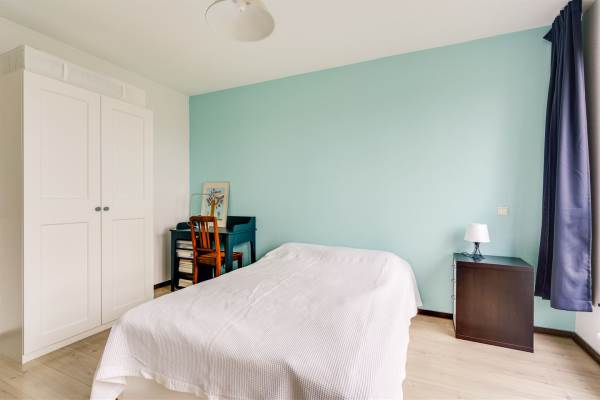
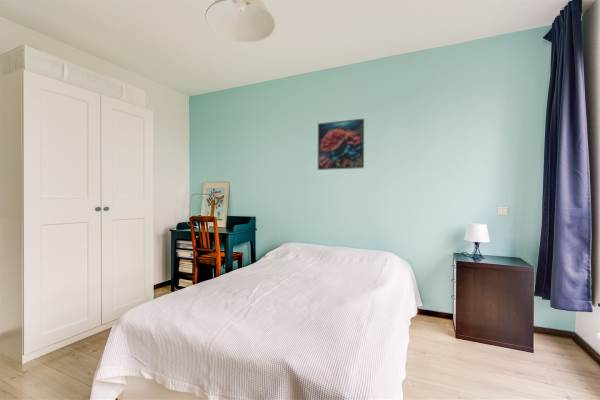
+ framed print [317,118,365,171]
